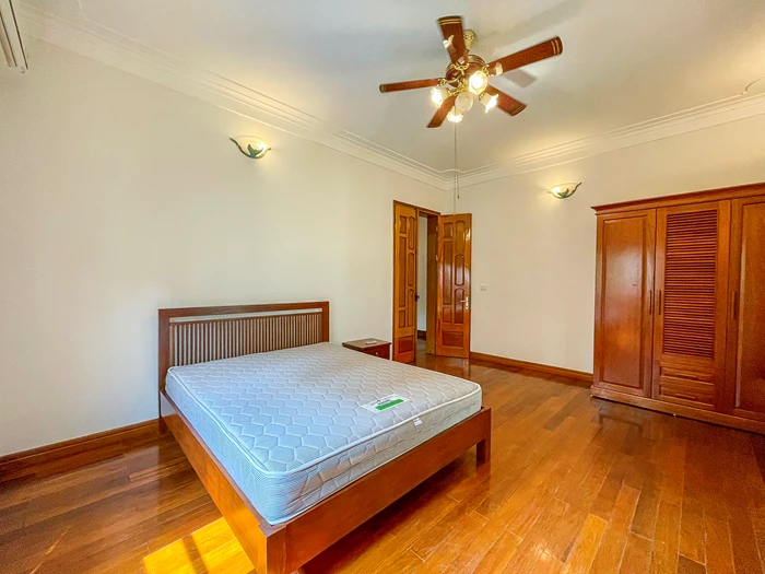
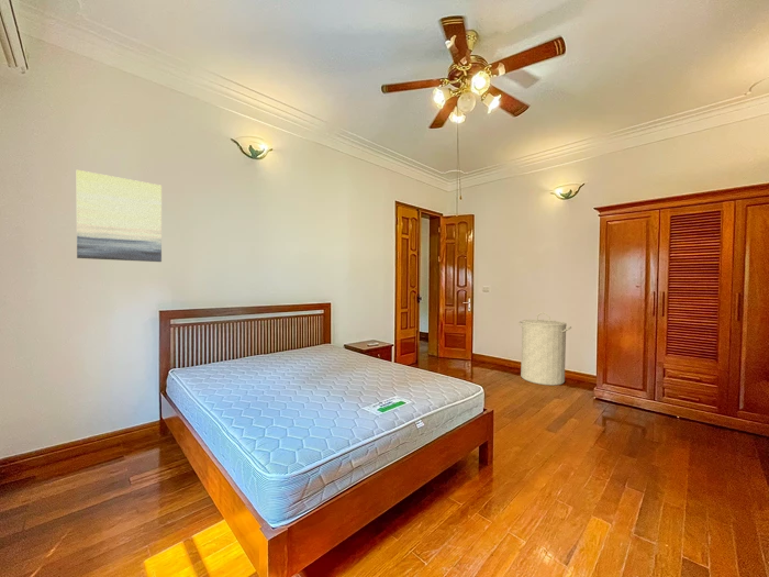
+ laundry hamper [517,311,572,386]
+ wall art [76,169,163,263]
